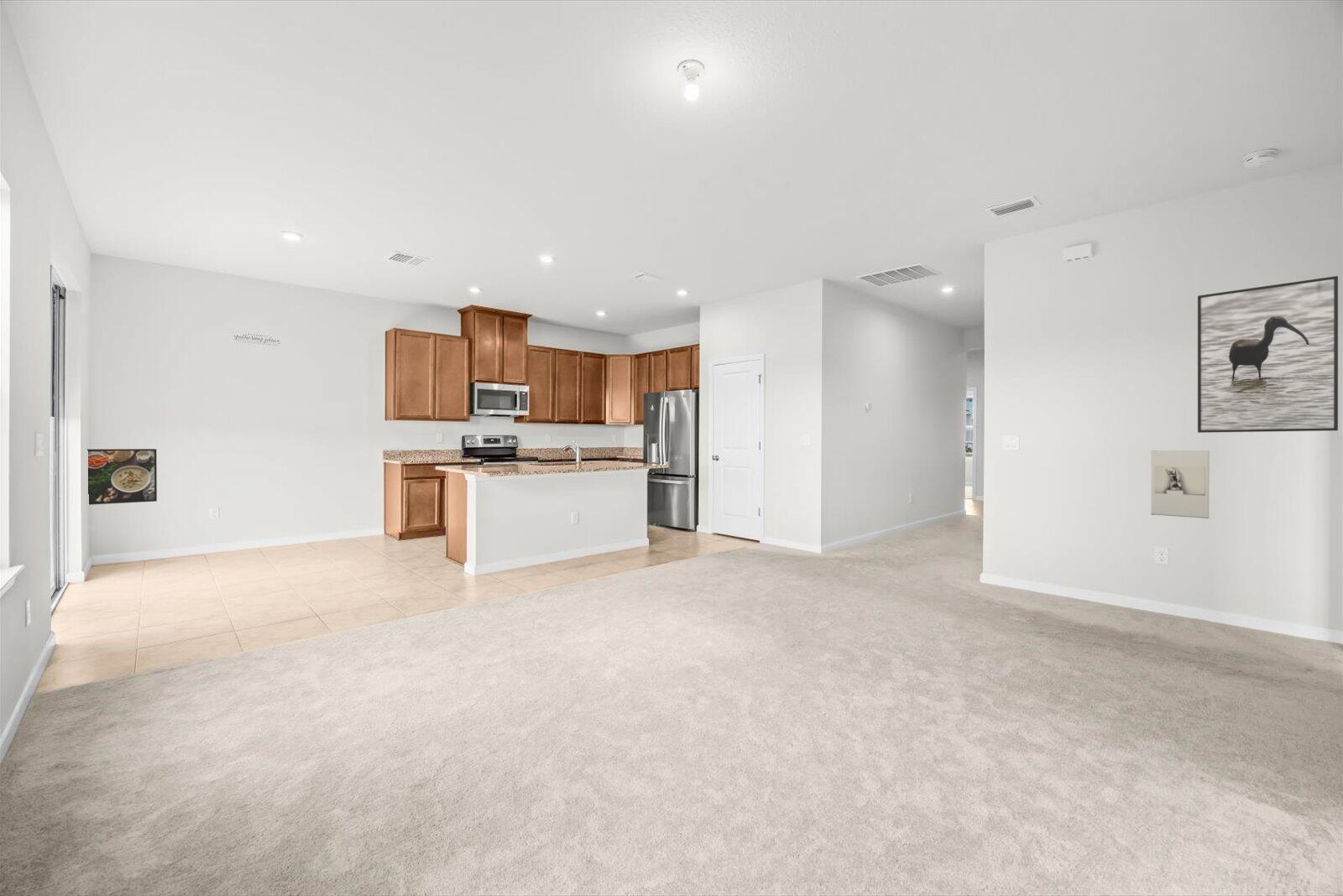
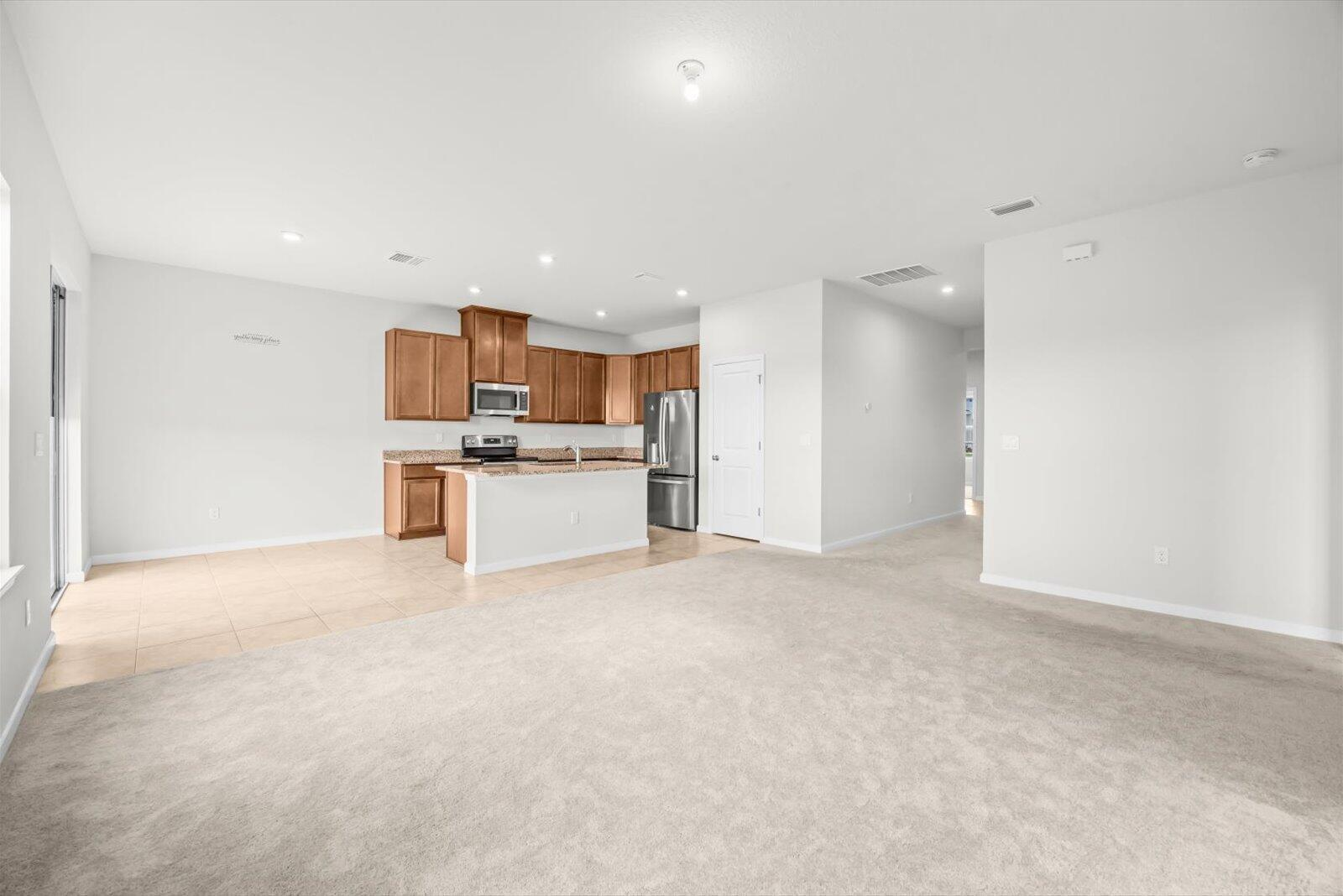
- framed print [1197,275,1339,434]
- wall sculpture [1150,450,1210,519]
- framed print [86,448,158,506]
